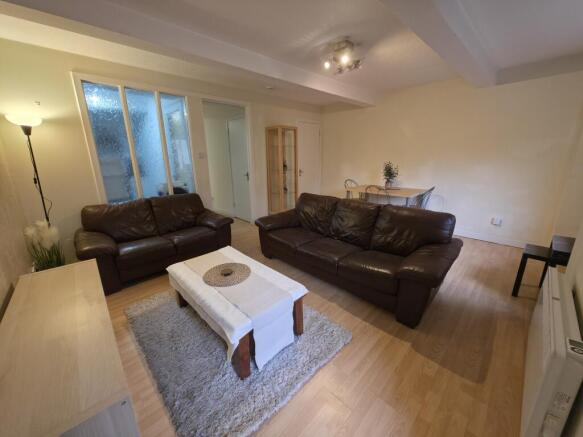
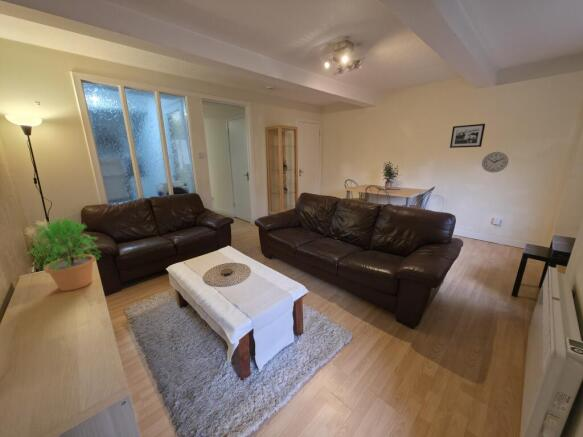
+ wall clock [481,151,509,173]
+ picture frame [449,123,486,149]
+ potted plant [25,217,102,292]
